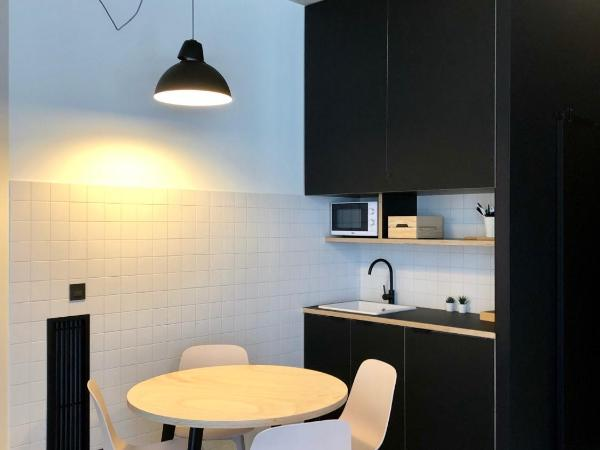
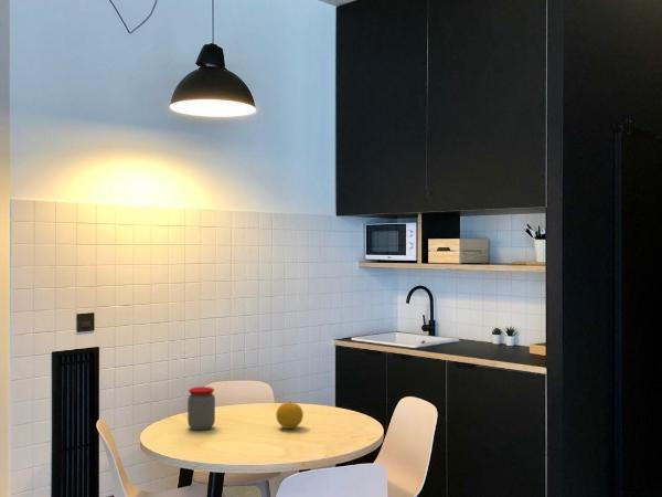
+ fruit [275,401,305,430]
+ jar [186,385,216,431]
